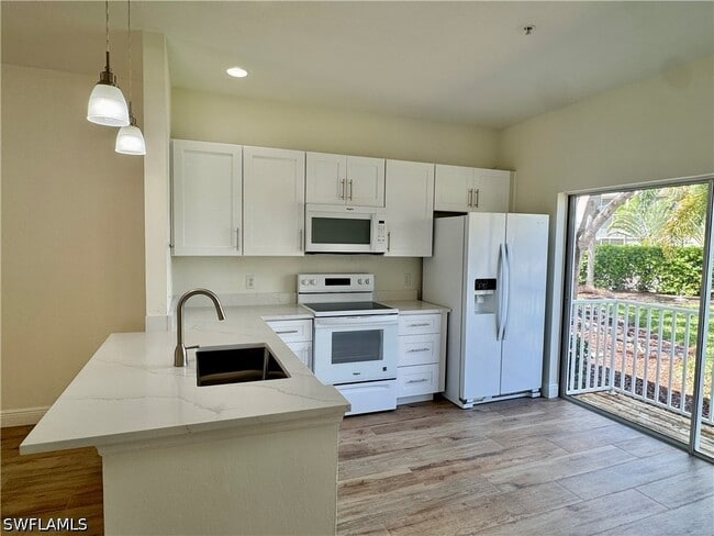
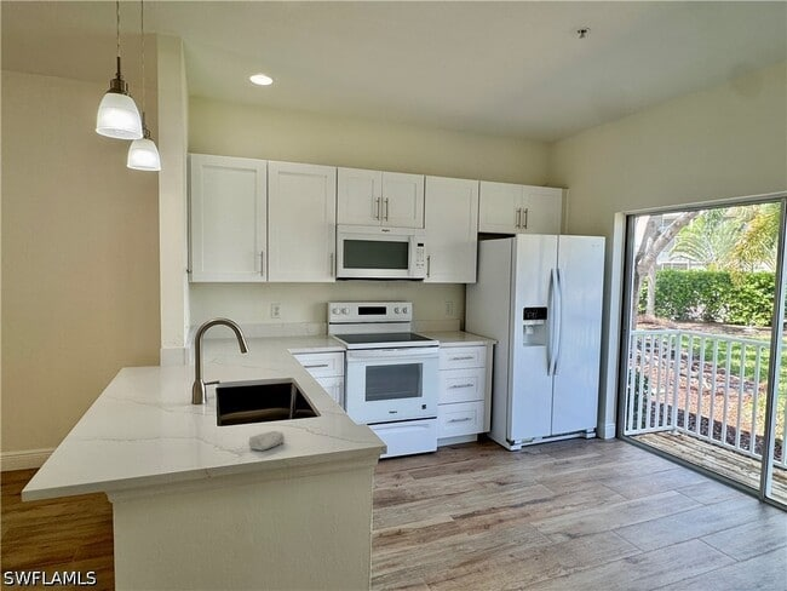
+ soap bar [247,430,286,452]
